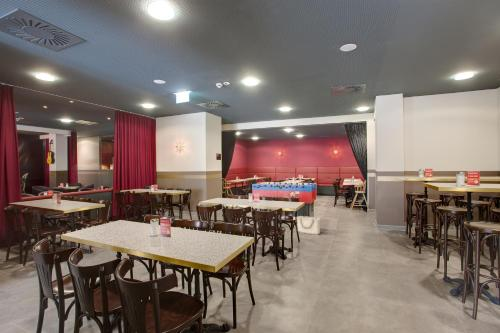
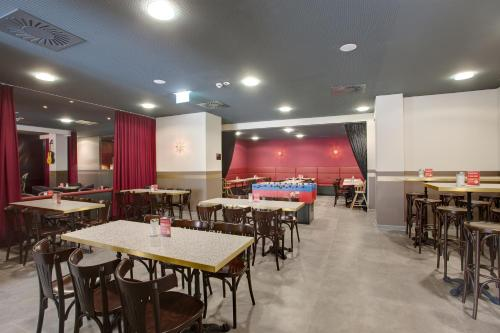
- storage bin [295,215,322,236]
